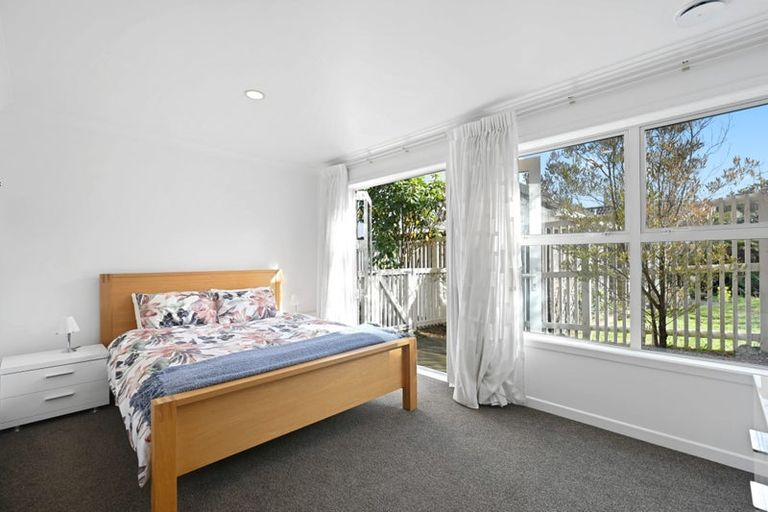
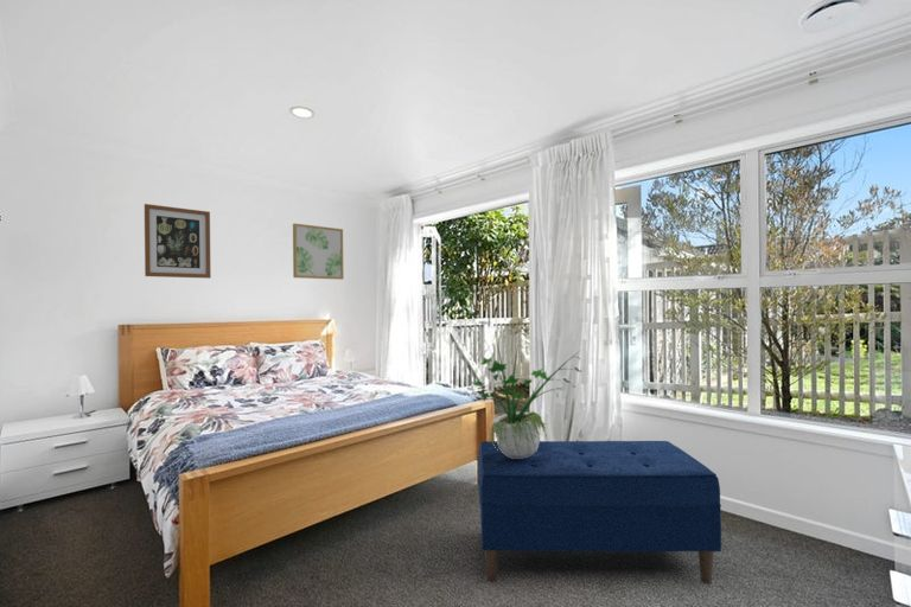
+ potted plant [466,332,585,459]
+ wall art [292,222,344,281]
+ bench [477,440,722,584]
+ wall art [144,203,212,280]
